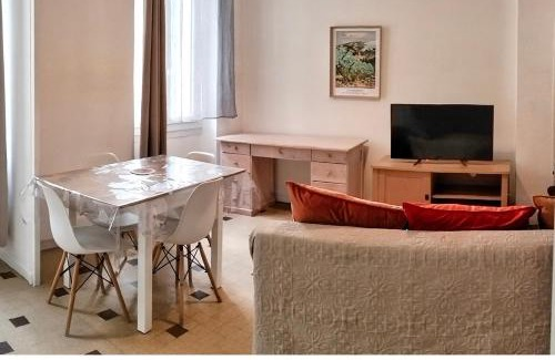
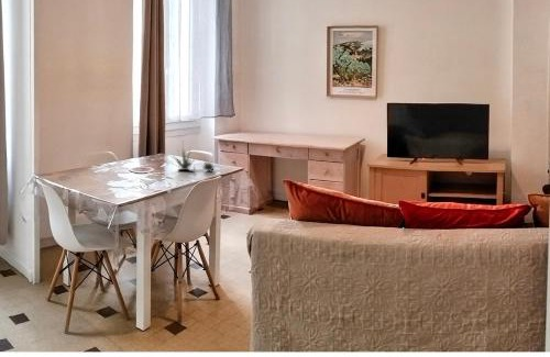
+ succulent plant [169,142,216,171]
